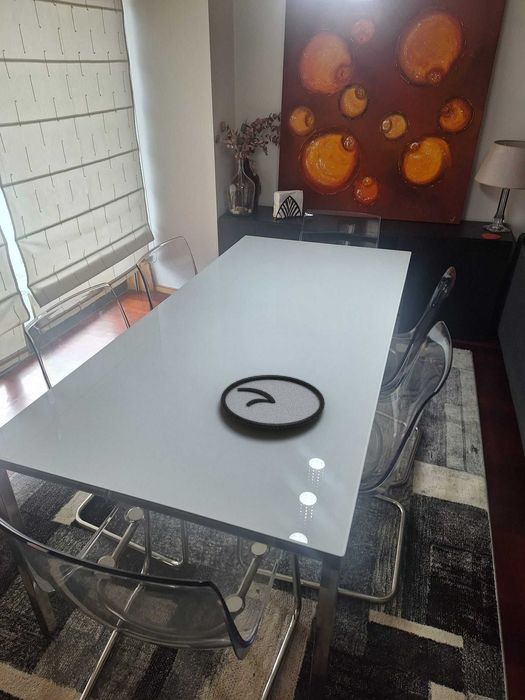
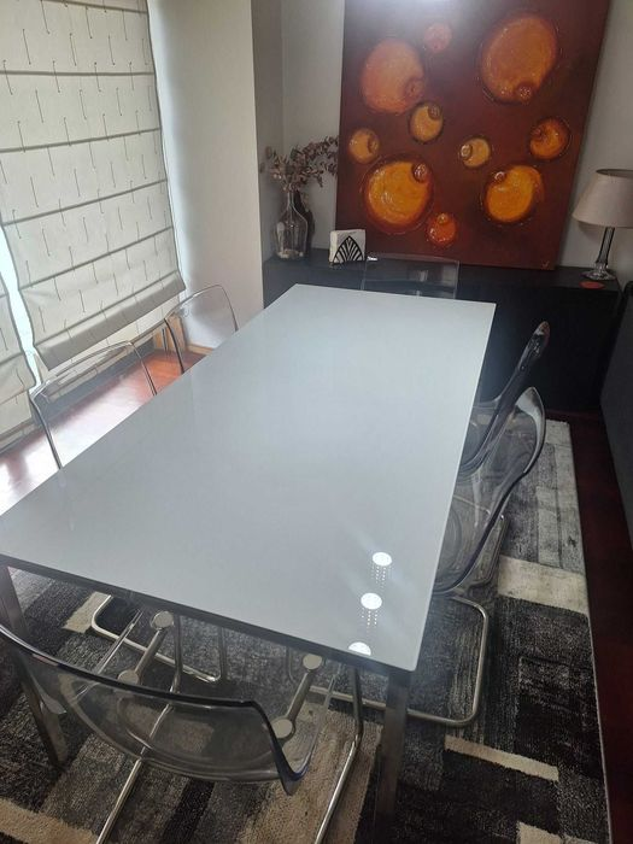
- plate [220,374,326,430]
